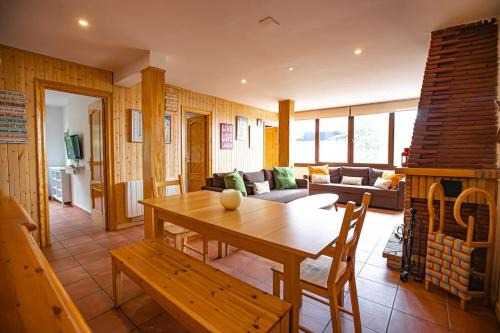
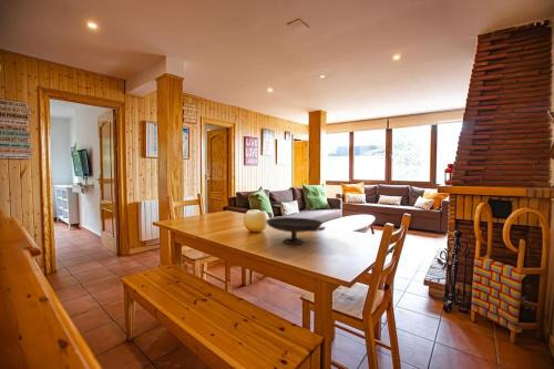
+ decorative bowl [265,216,326,245]
